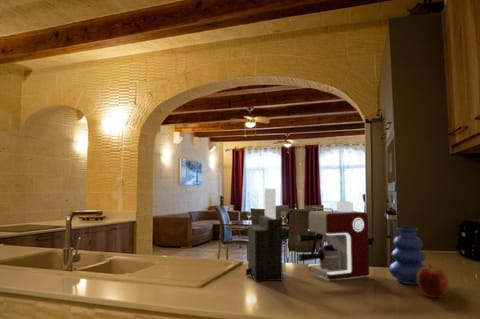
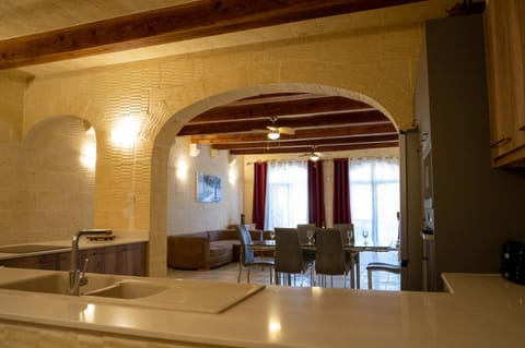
- knife block [245,188,283,283]
- vase [388,226,427,285]
- coffee maker [296,200,370,281]
- apple [417,264,450,299]
